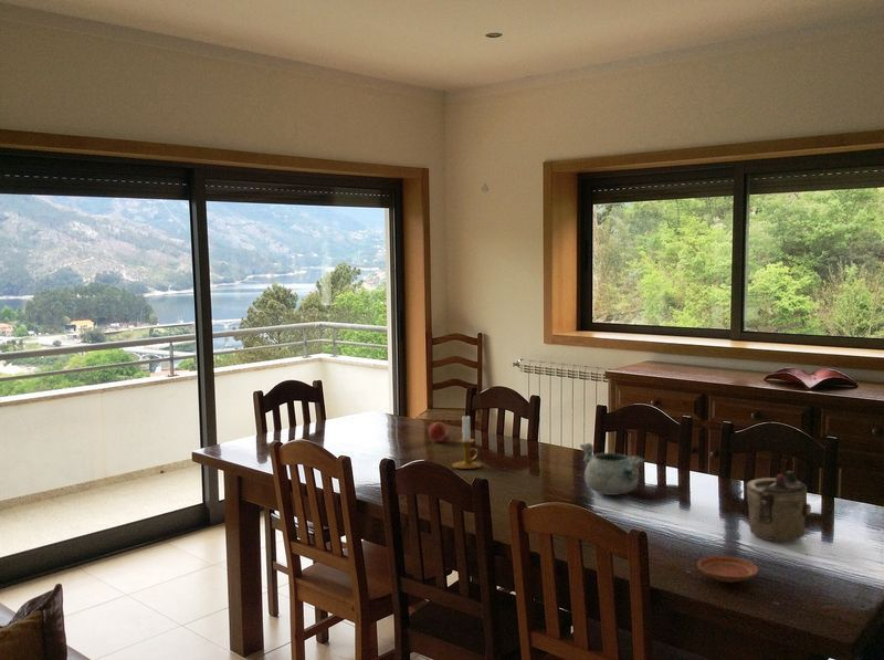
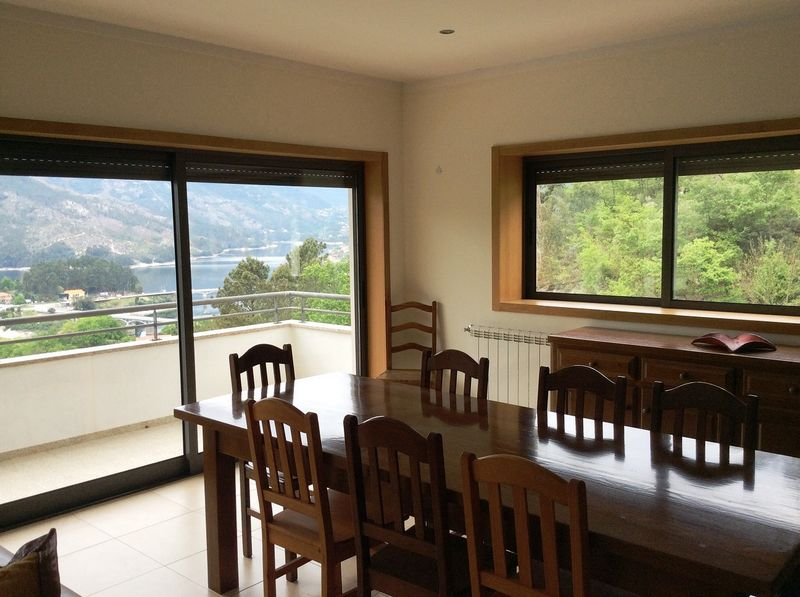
- fruit [428,421,451,442]
- teapot [746,470,812,543]
- decorative bowl [579,442,645,496]
- candlestick [451,415,483,470]
- plate [696,555,759,584]
